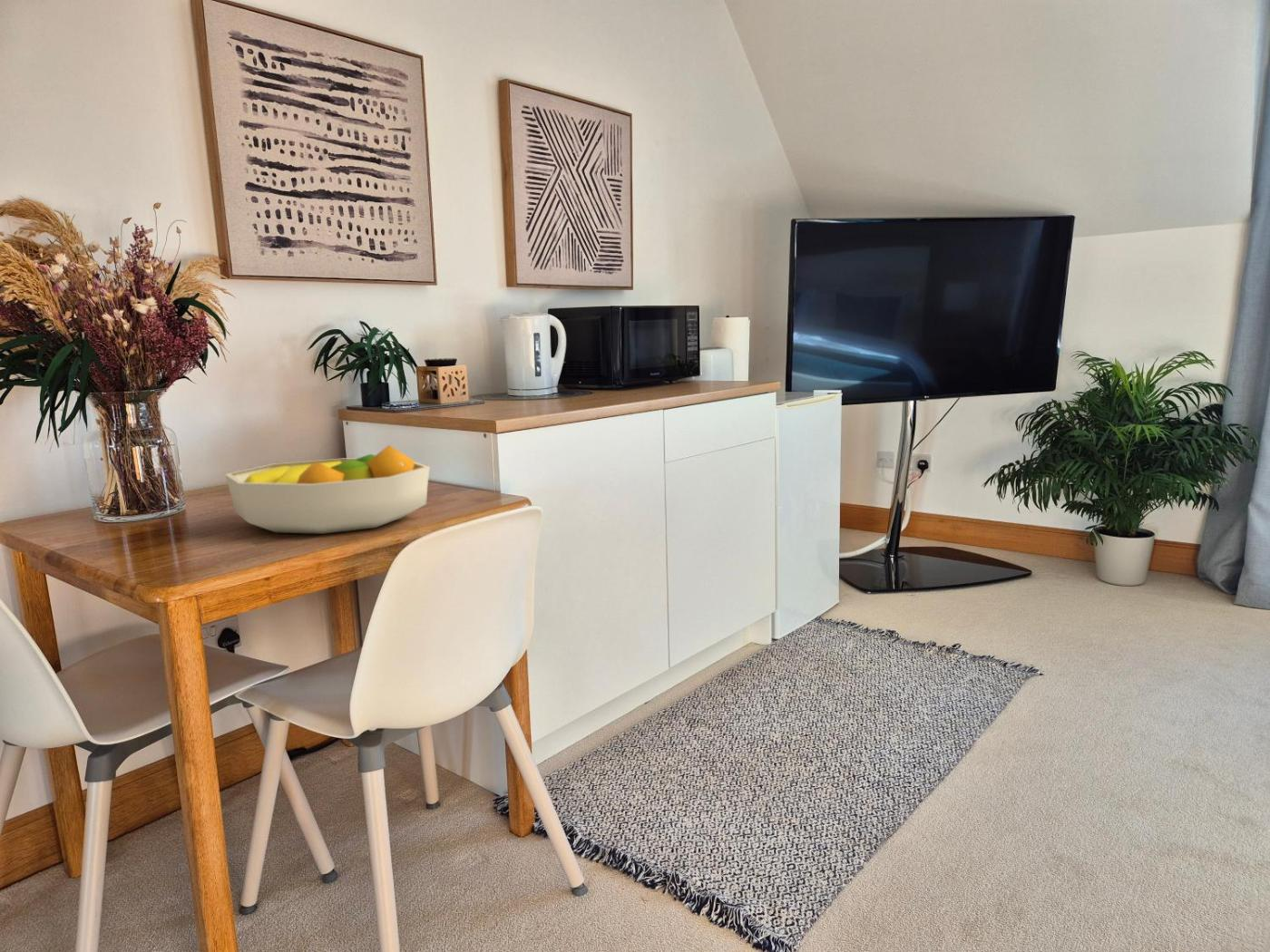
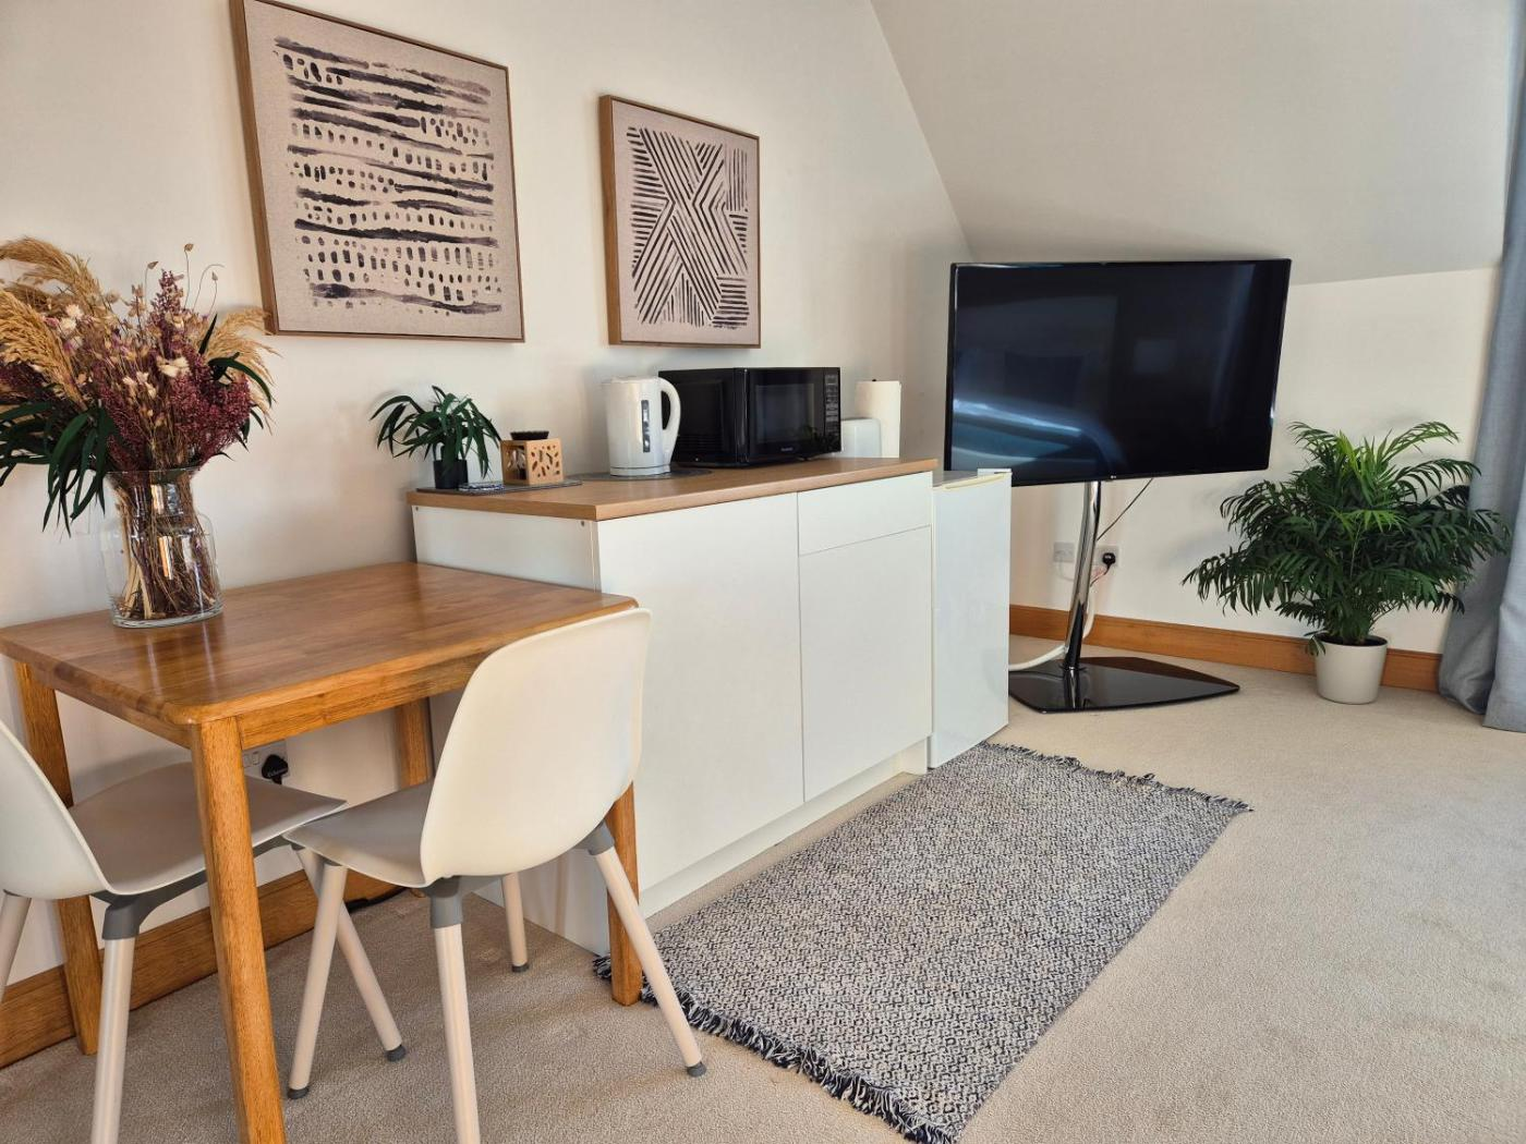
- fruit bowl [224,444,431,535]
